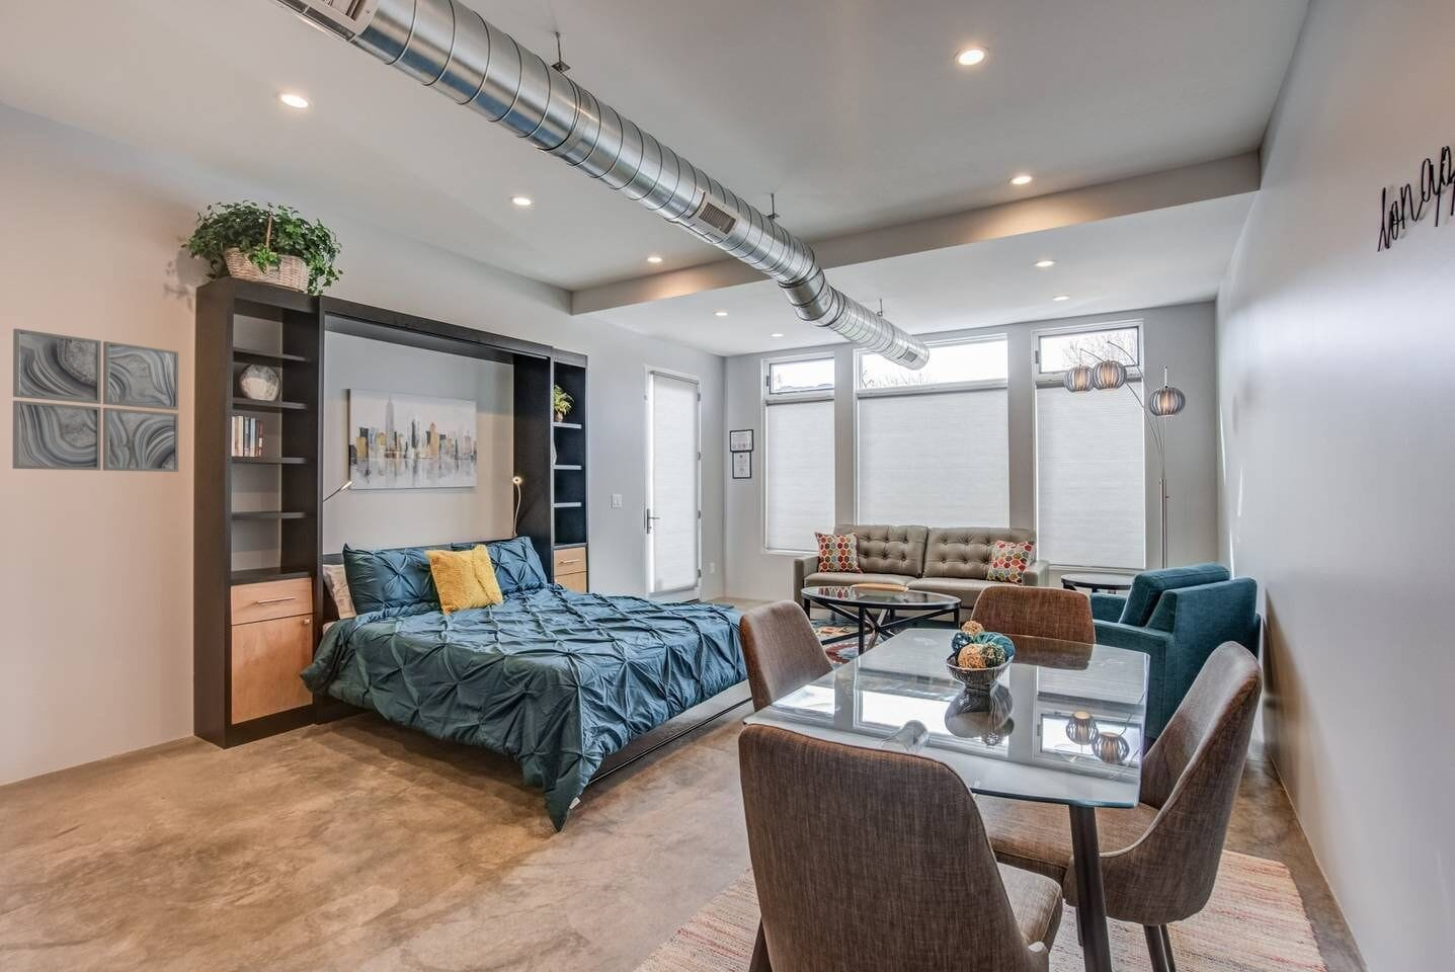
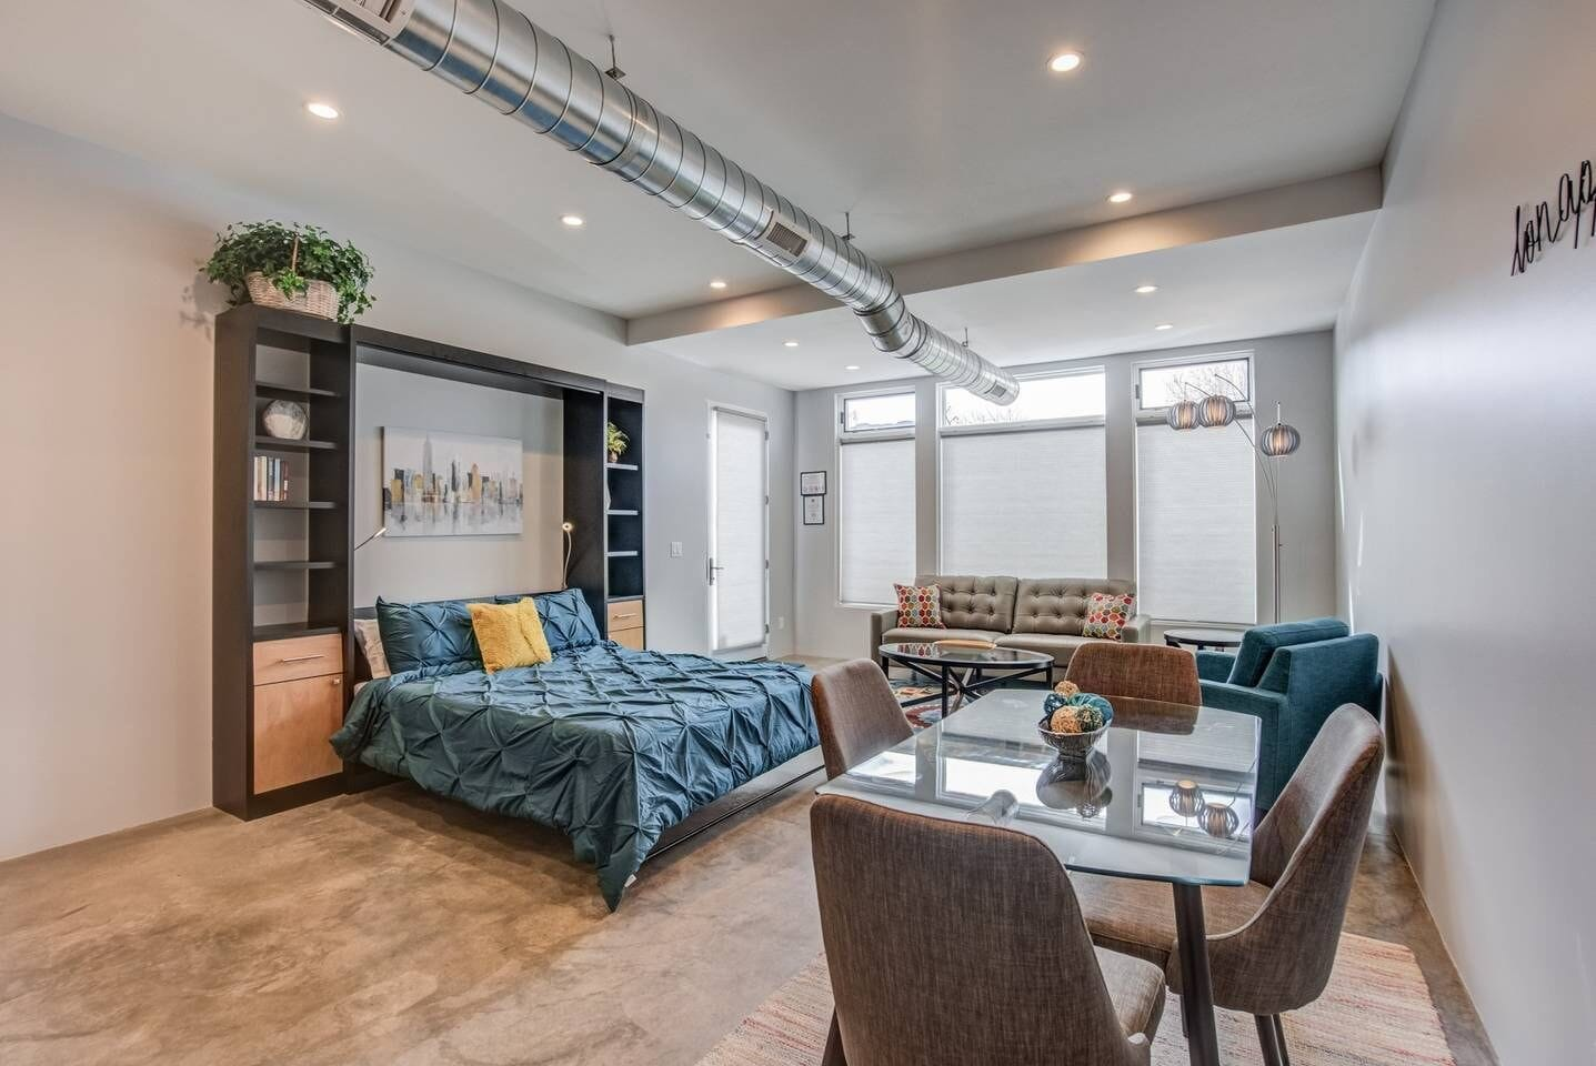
- wall art [12,328,180,473]
